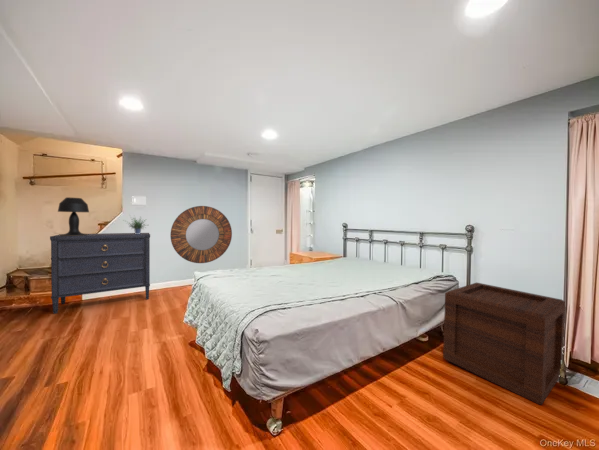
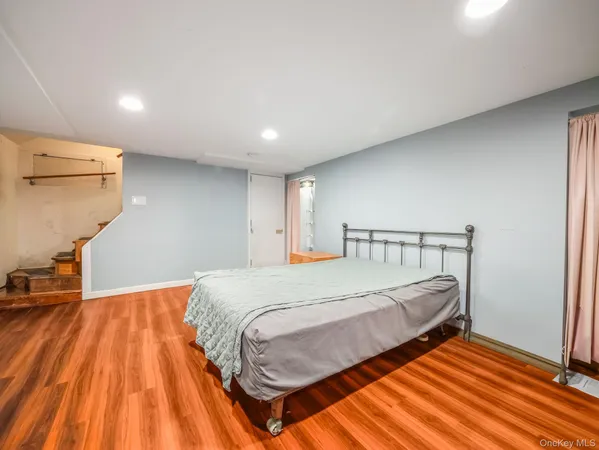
- wooden crate [442,282,566,406]
- dresser [49,232,151,315]
- home mirror [169,205,233,264]
- table lamp [57,196,90,236]
- potted plant [123,213,148,234]
